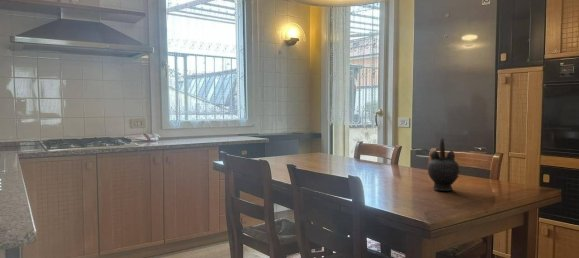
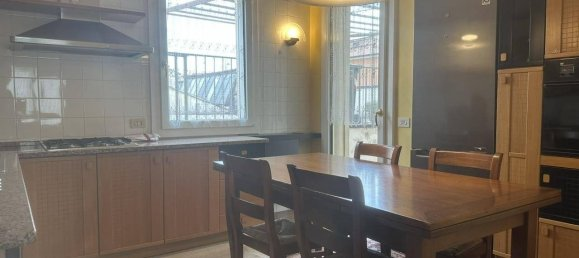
- teapot [426,137,461,192]
